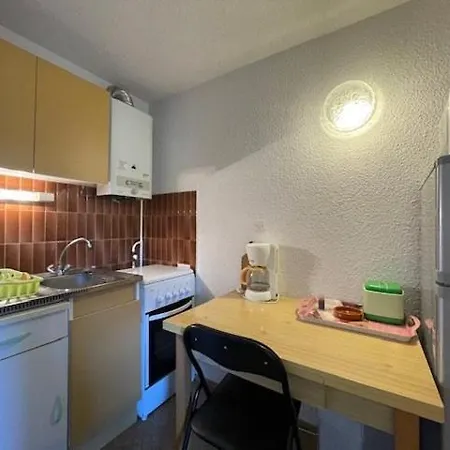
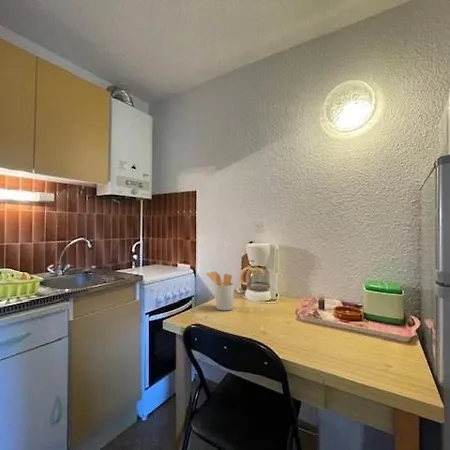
+ utensil holder [206,271,235,311]
